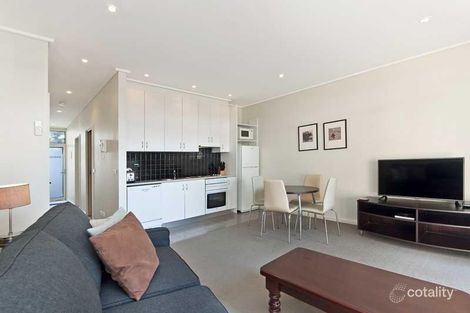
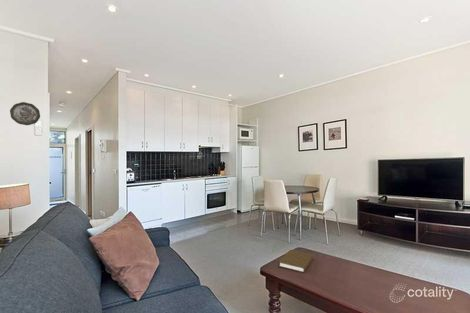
+ decorative plate [9,101,41,126]
+ book [278,249,314,273]
